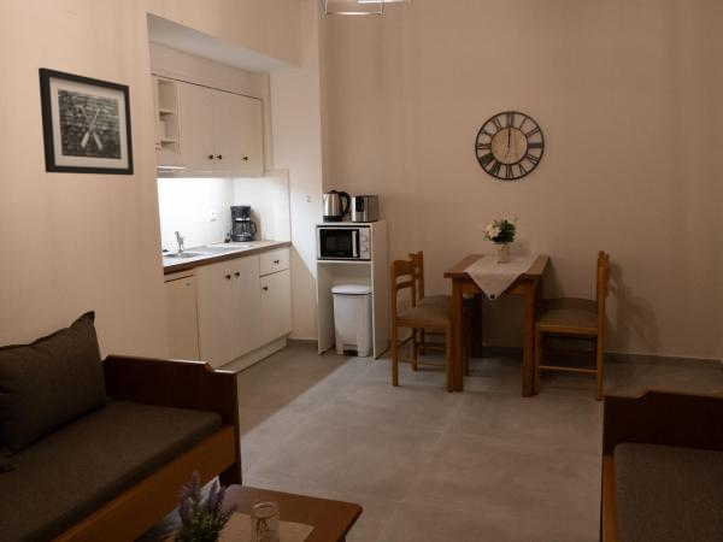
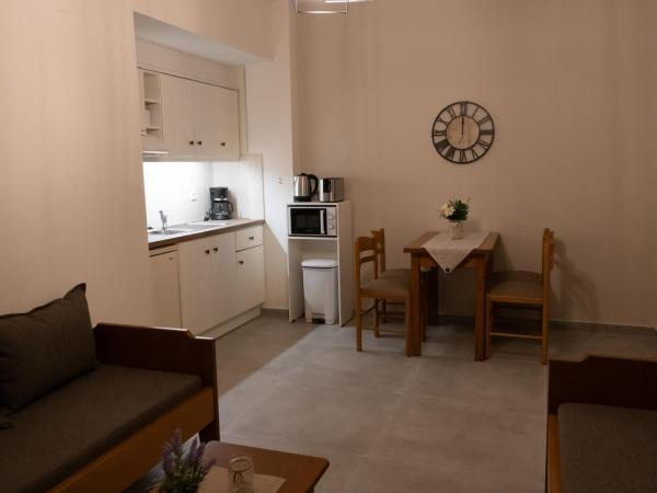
- wall art [37,66,135,176]
